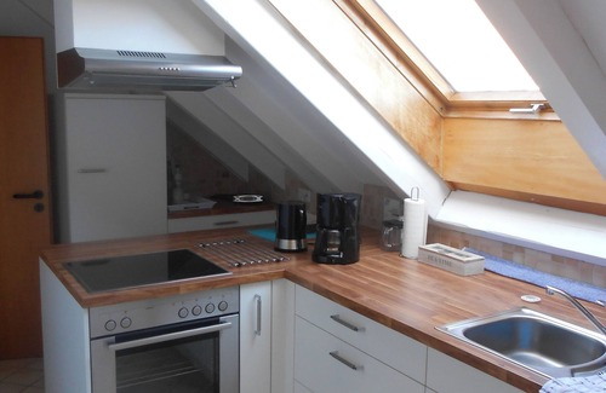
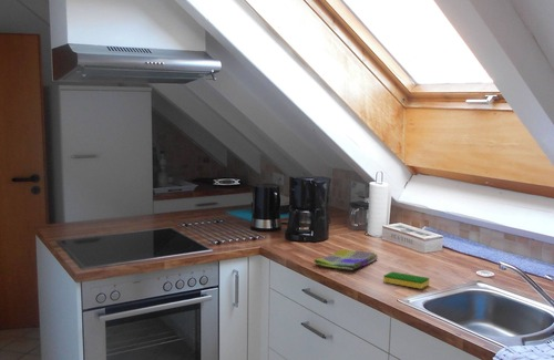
+ dish towel [312,248,379,271]
+ dish sponge [382,270,430,290]
